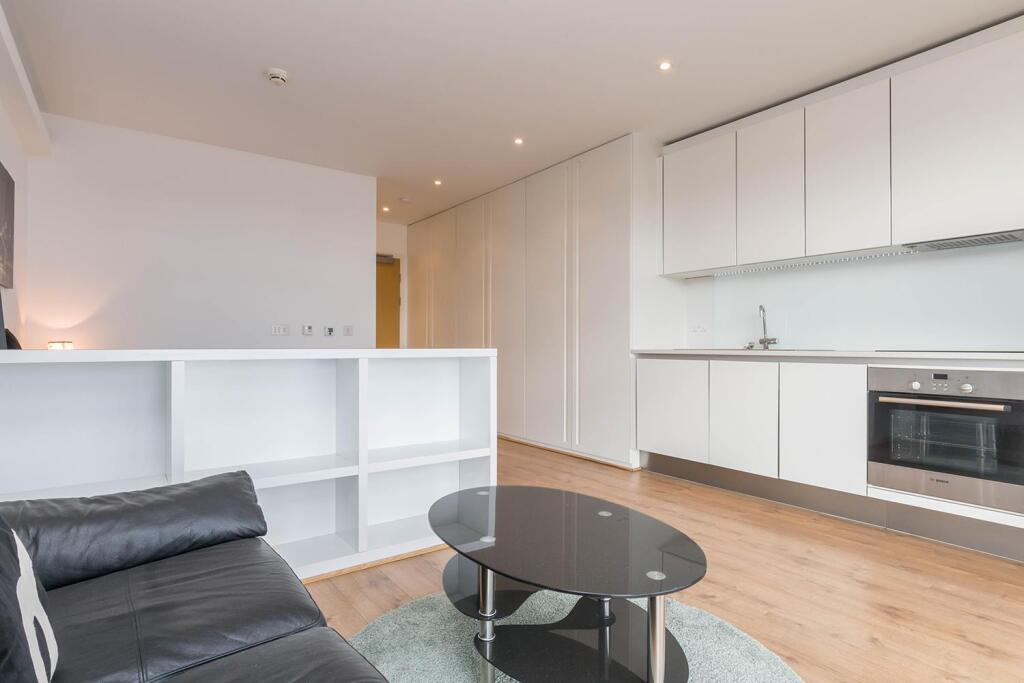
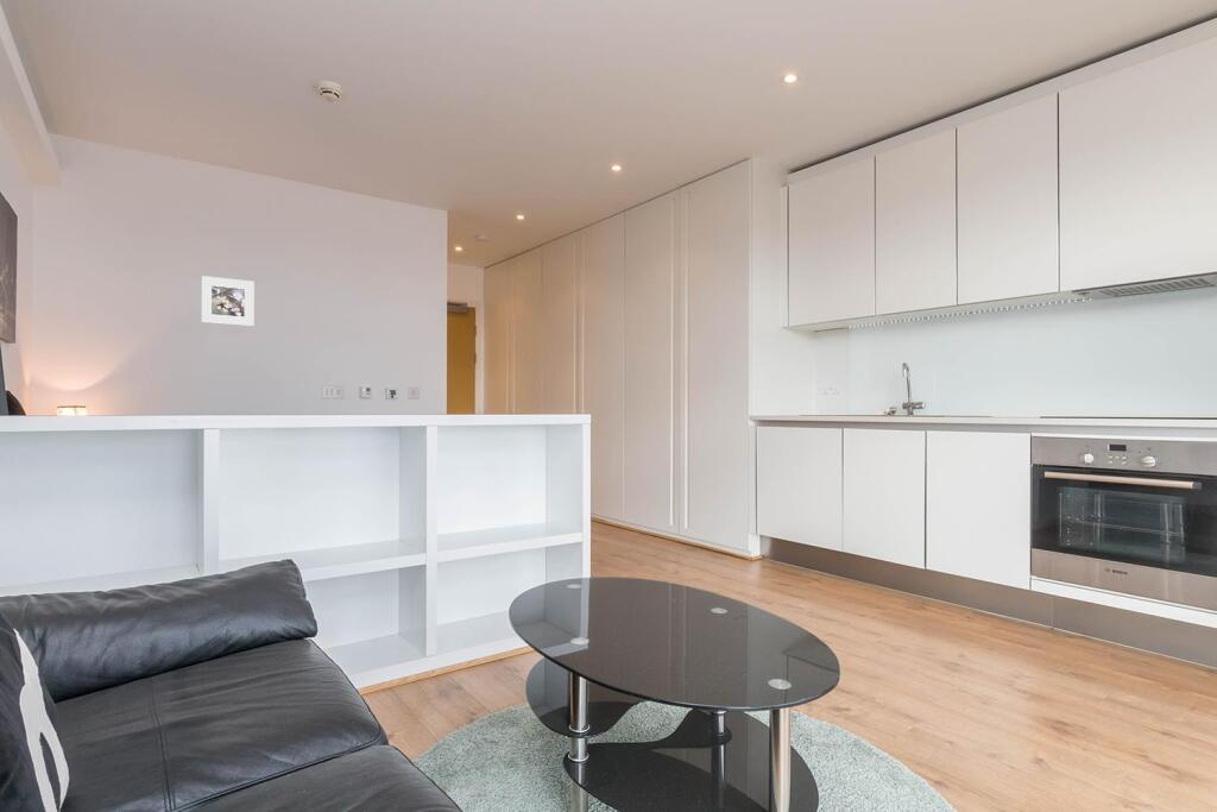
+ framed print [200,275,256,327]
